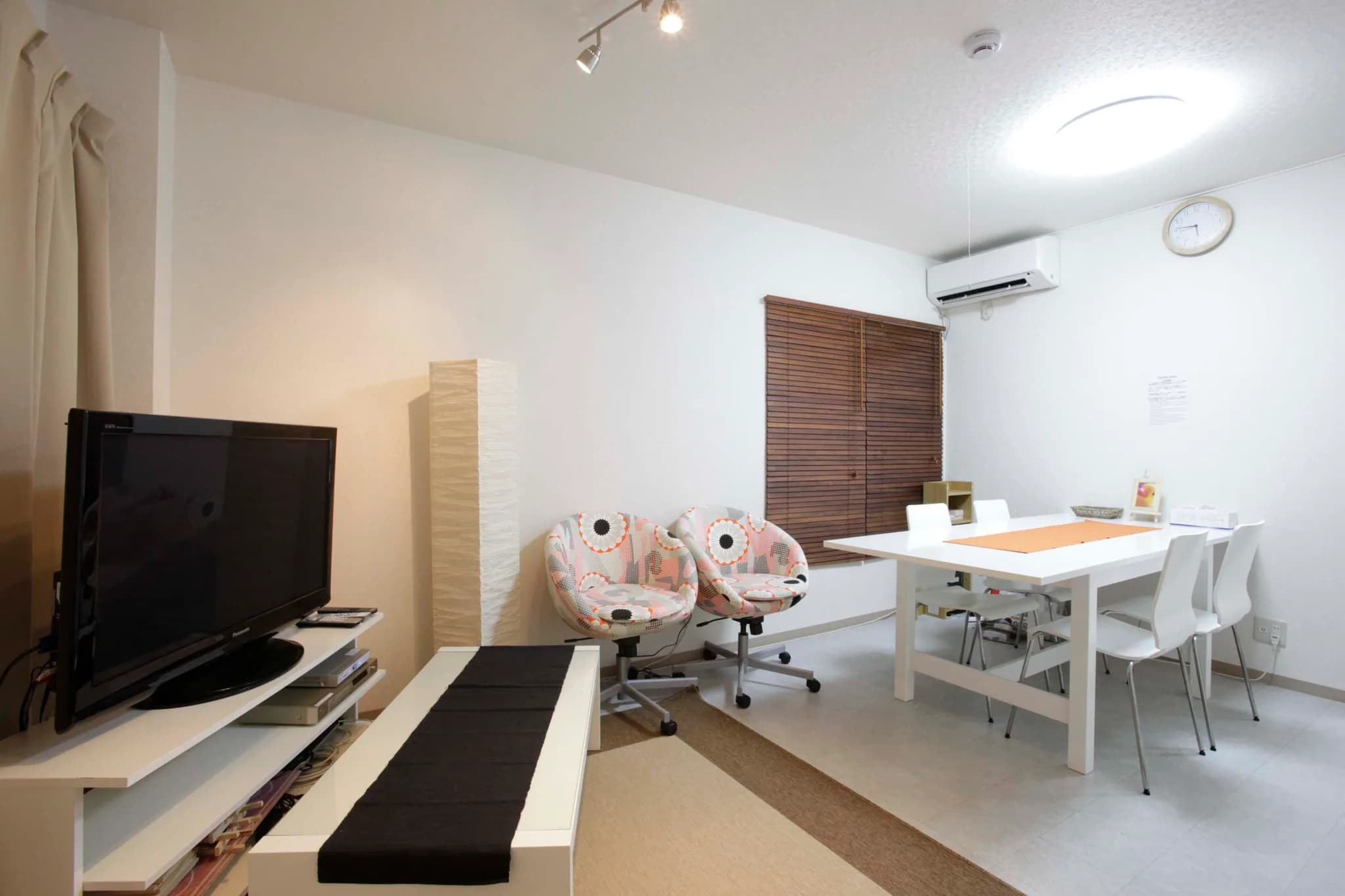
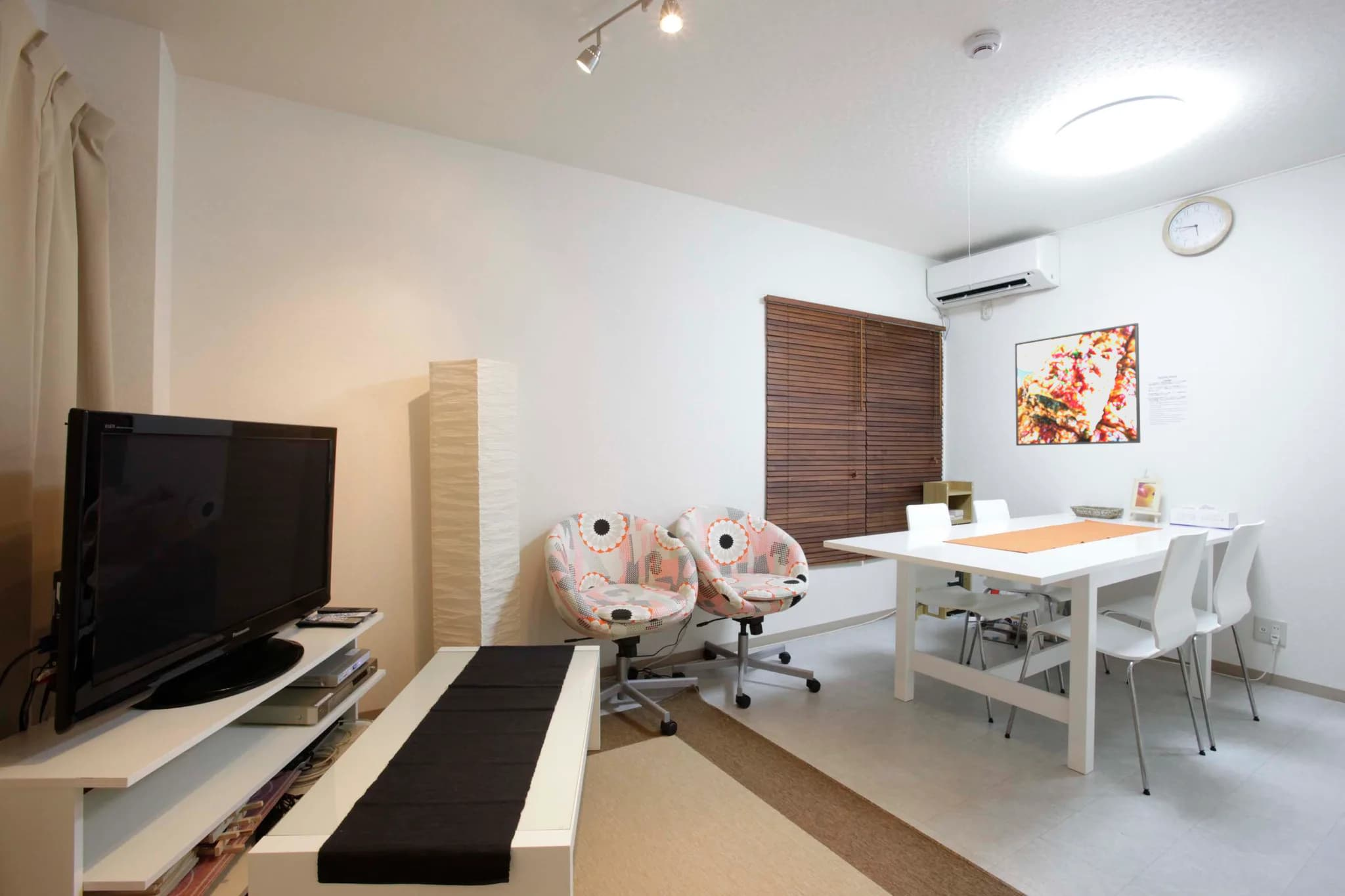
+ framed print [1015,322,1141,446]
